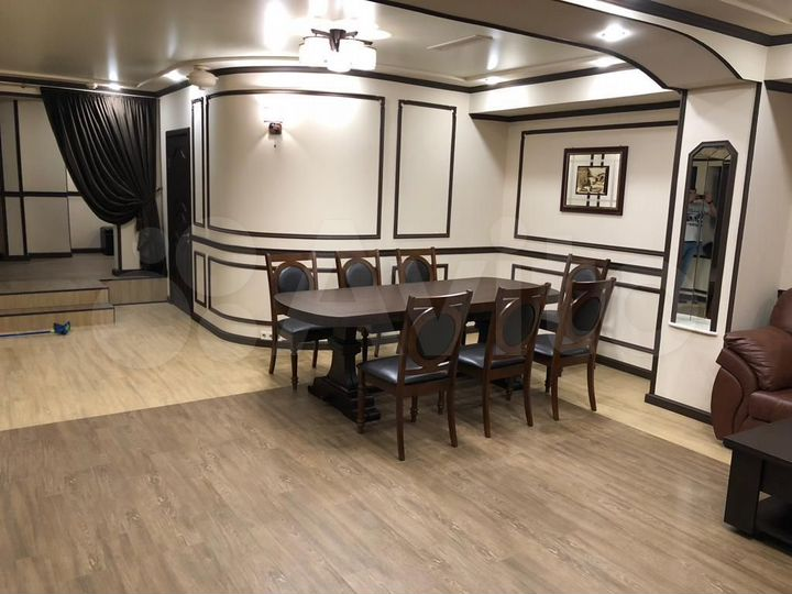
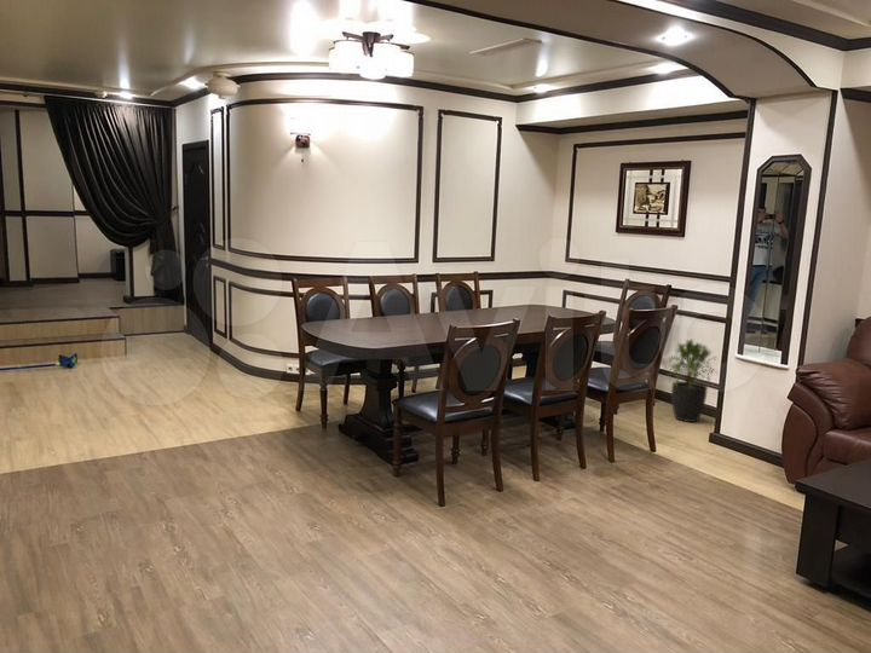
+ potted plant [664,339,721,423]
